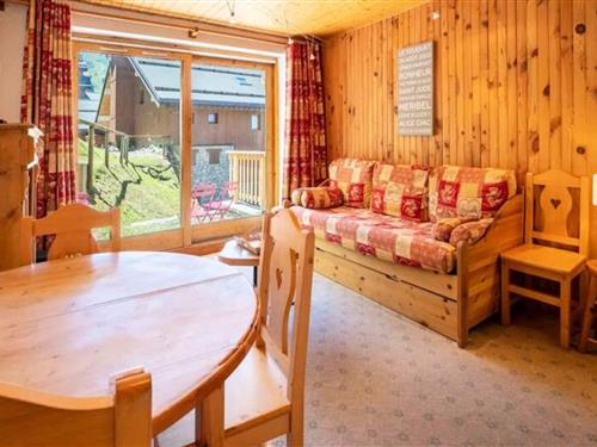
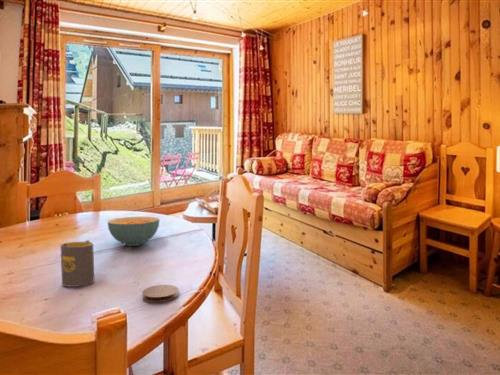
+ mug [60,239,95,288]
+ cereal bowl [107,216,160,247]
+ coaster [141,284,179,303]
